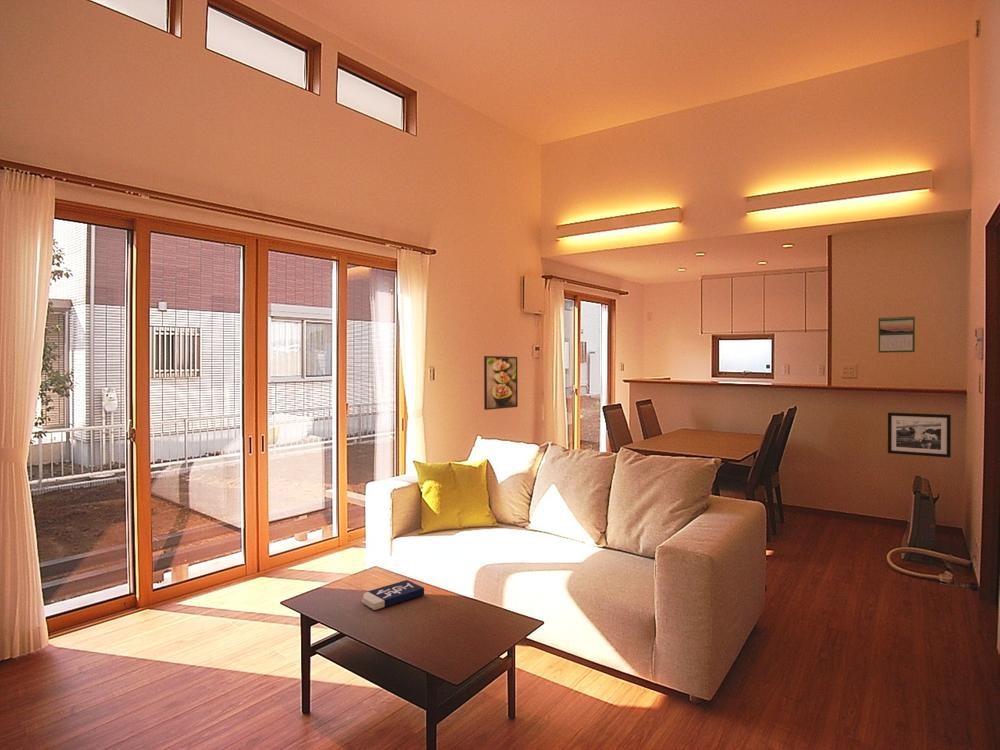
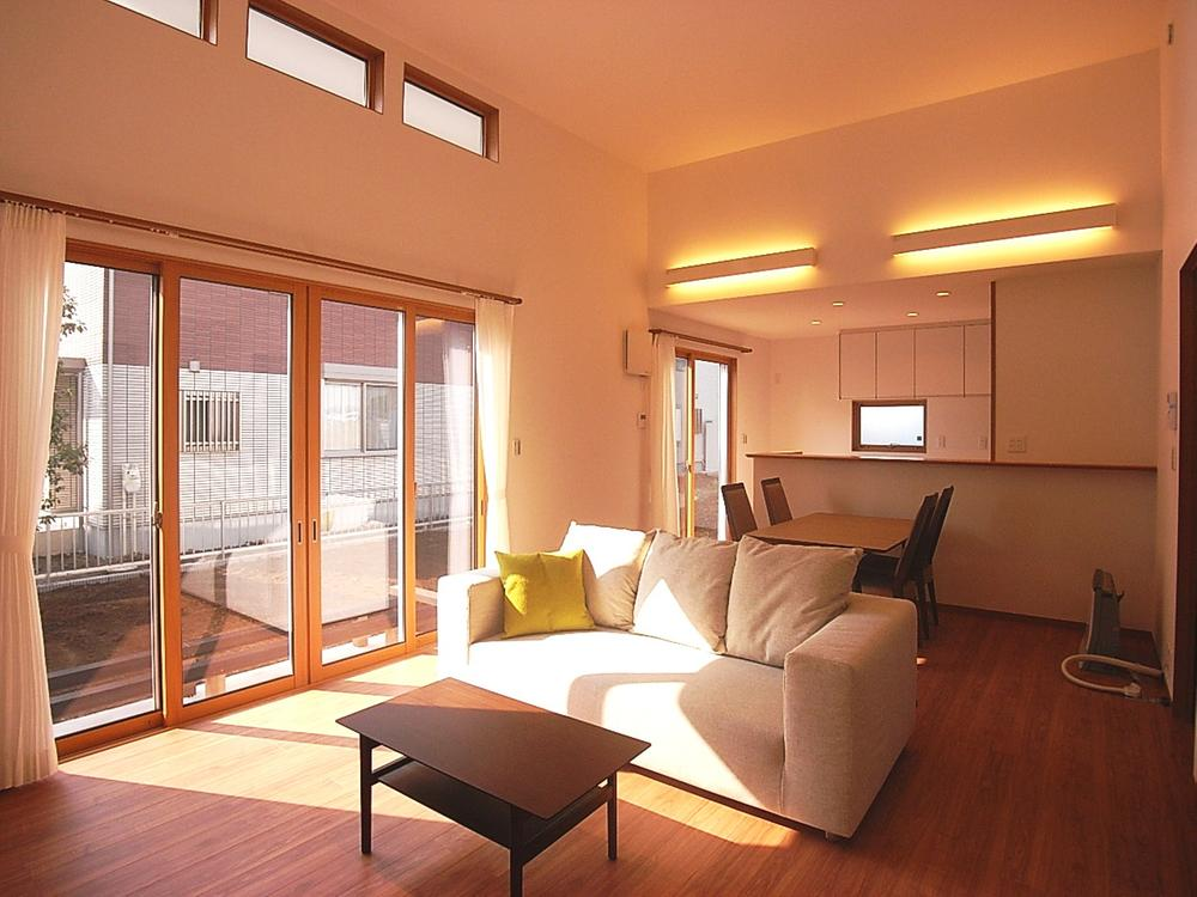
- book [361,579,425,611]
- picture frame [887,412,952,459]
- calendar [878,315,916,354]
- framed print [483,355,519,411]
